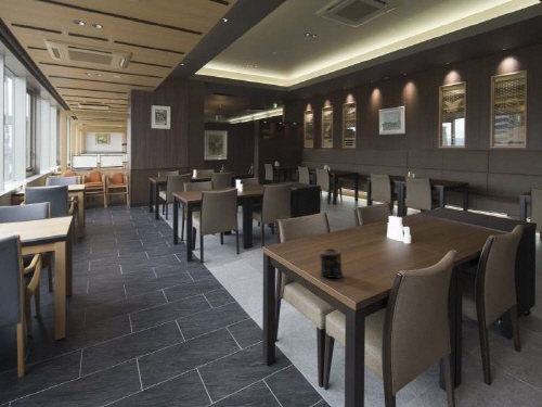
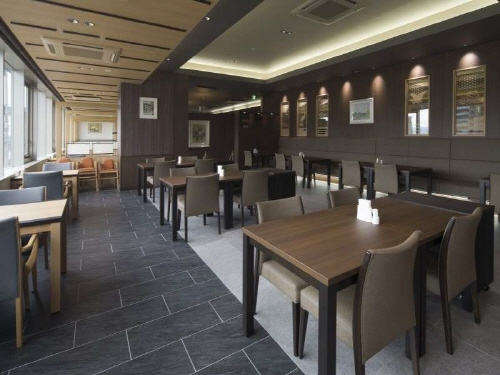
- candle [319,247,346,279]
